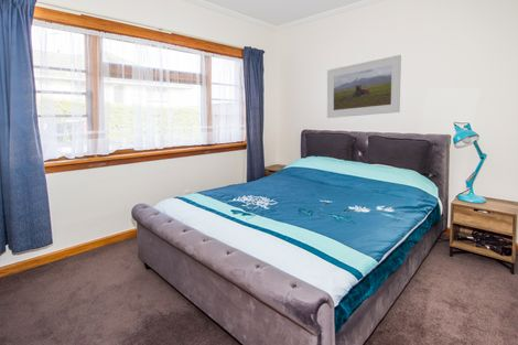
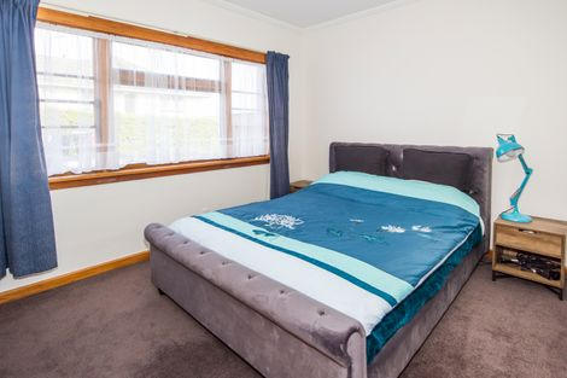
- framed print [326,54,402,119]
